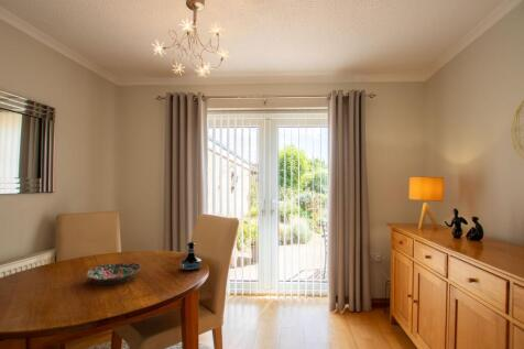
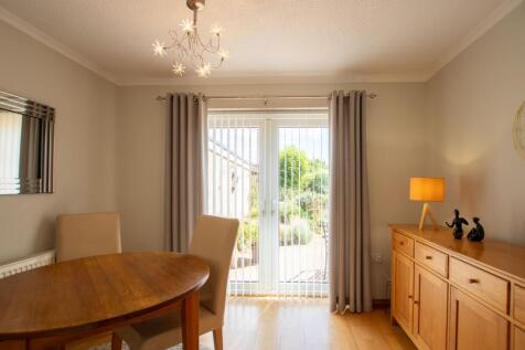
- bowl [85,262,141,286]
- tequila bottle [179,241,203,272]
